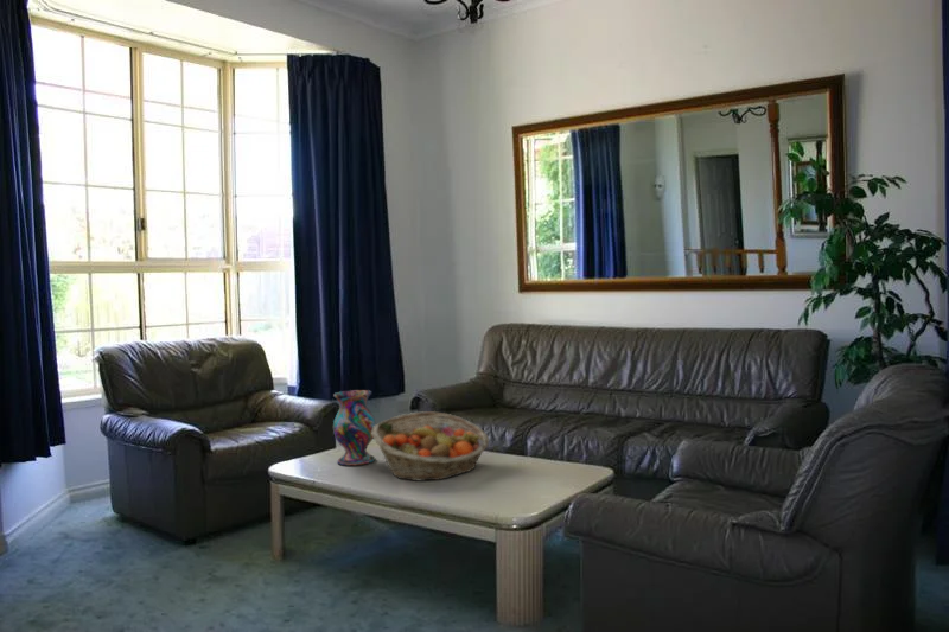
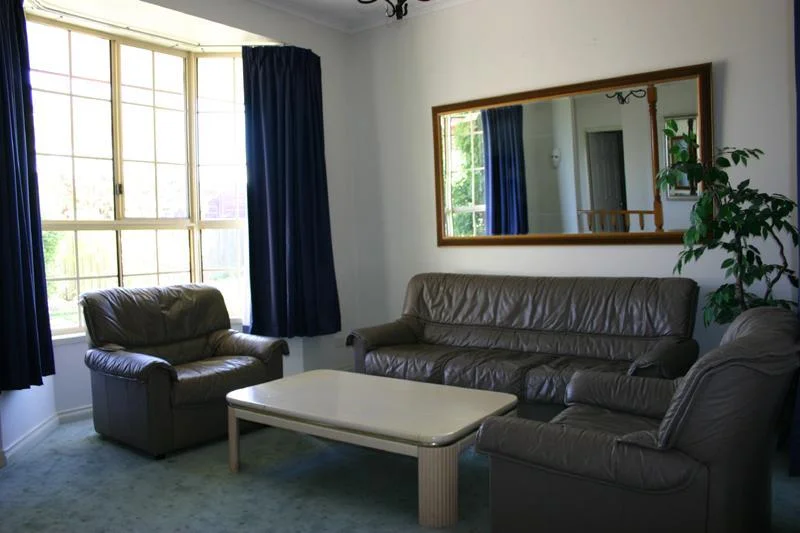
- fruit basket [371,410,490,481]
- vase [332,389,377,466]
